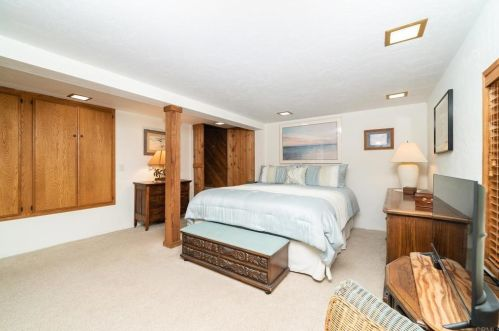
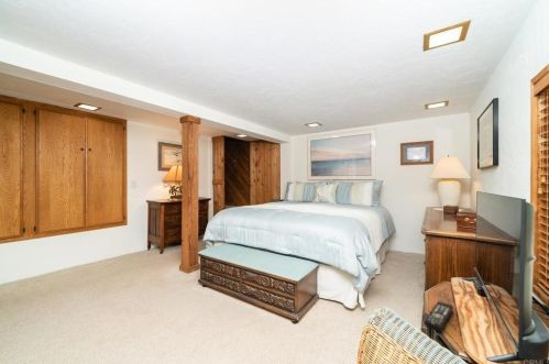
+ remote control [422,300,454,332]
